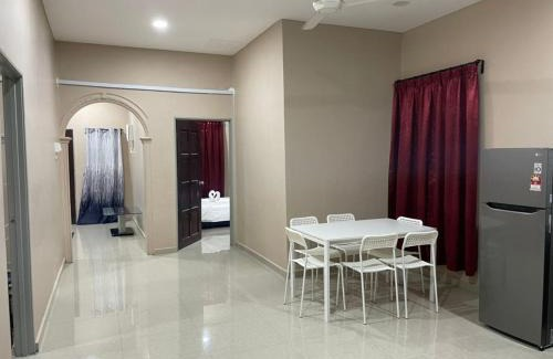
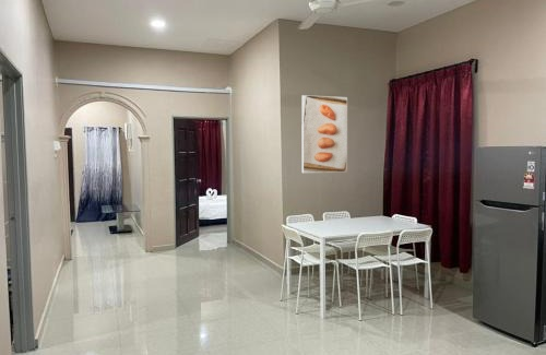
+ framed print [300,94,348,174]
